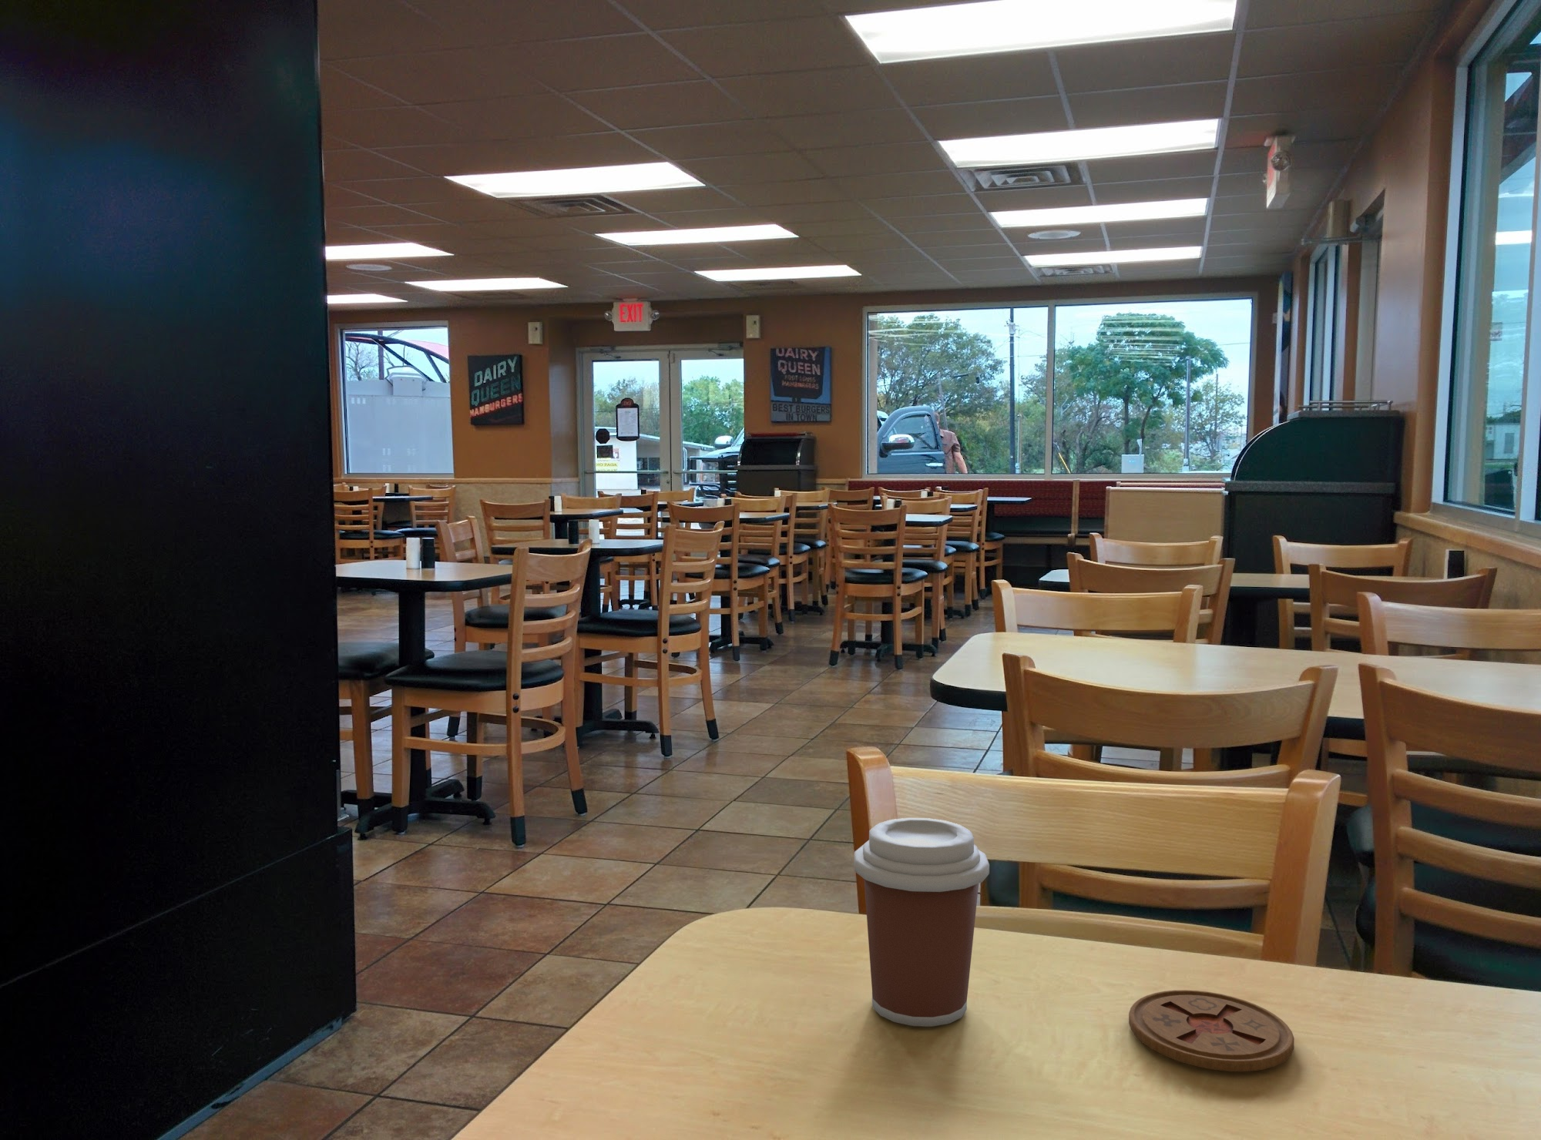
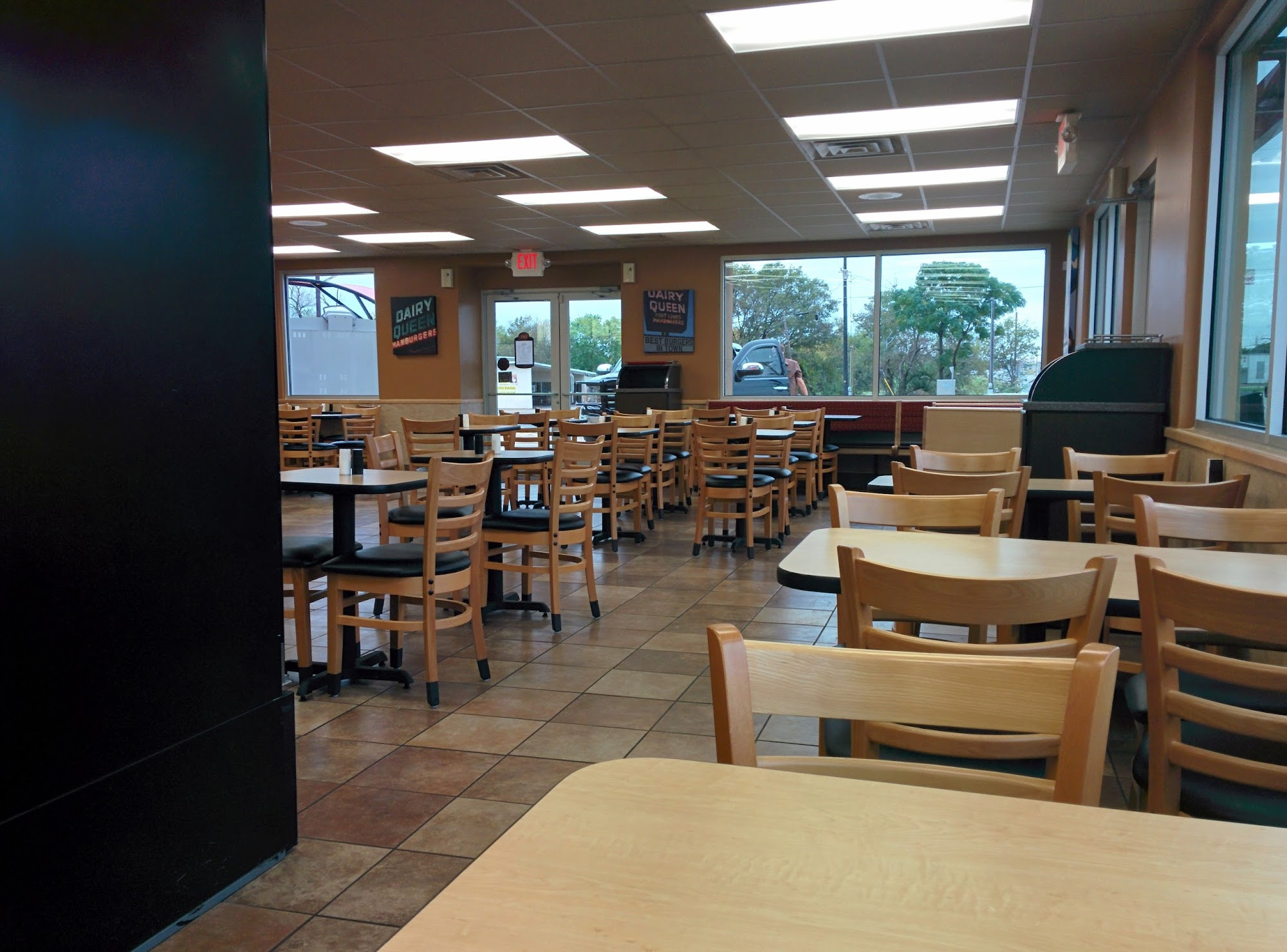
- coaster [1128,989,1296,1072]
- coffee cup [853,817,990,1027]
